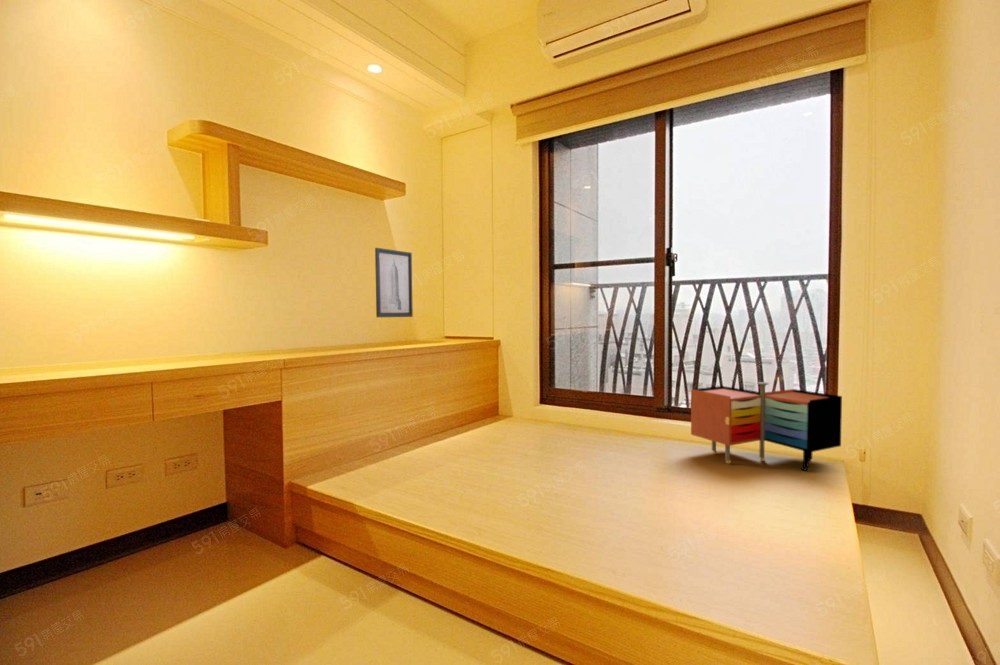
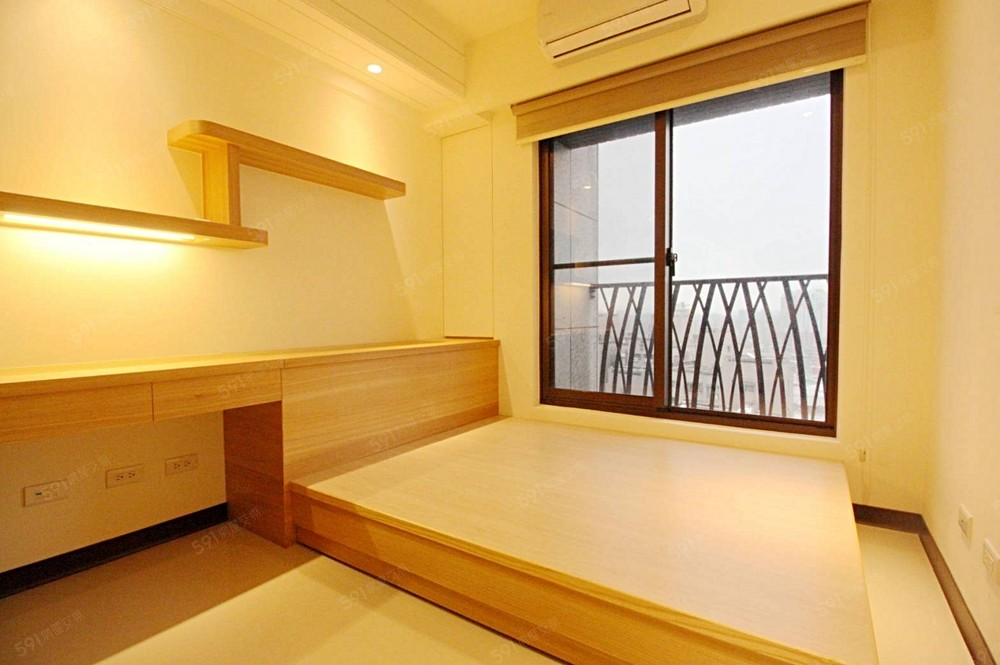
- wall art [374,247,414,318]
- nightstand [690,381,843,472]
